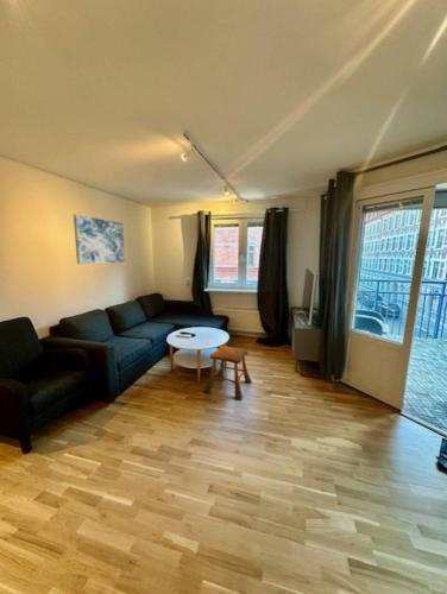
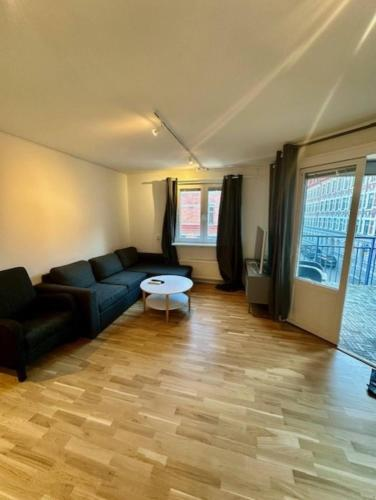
- wall art [73,214,126,265]
- stool [202,345,253,402]
